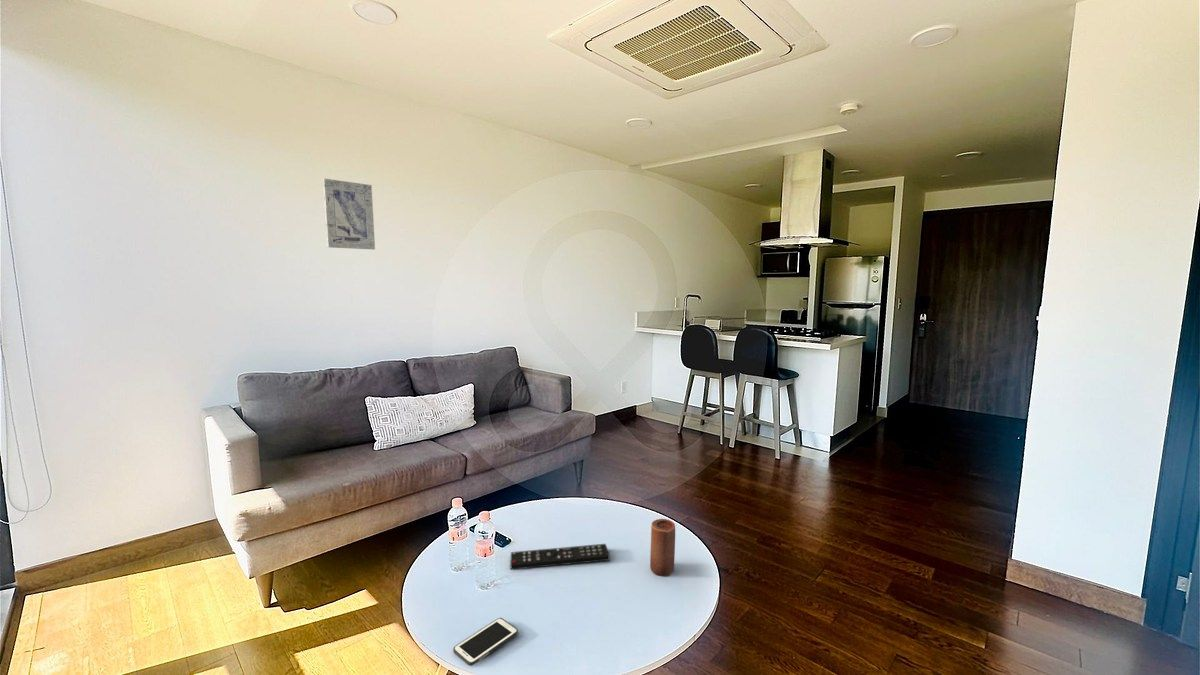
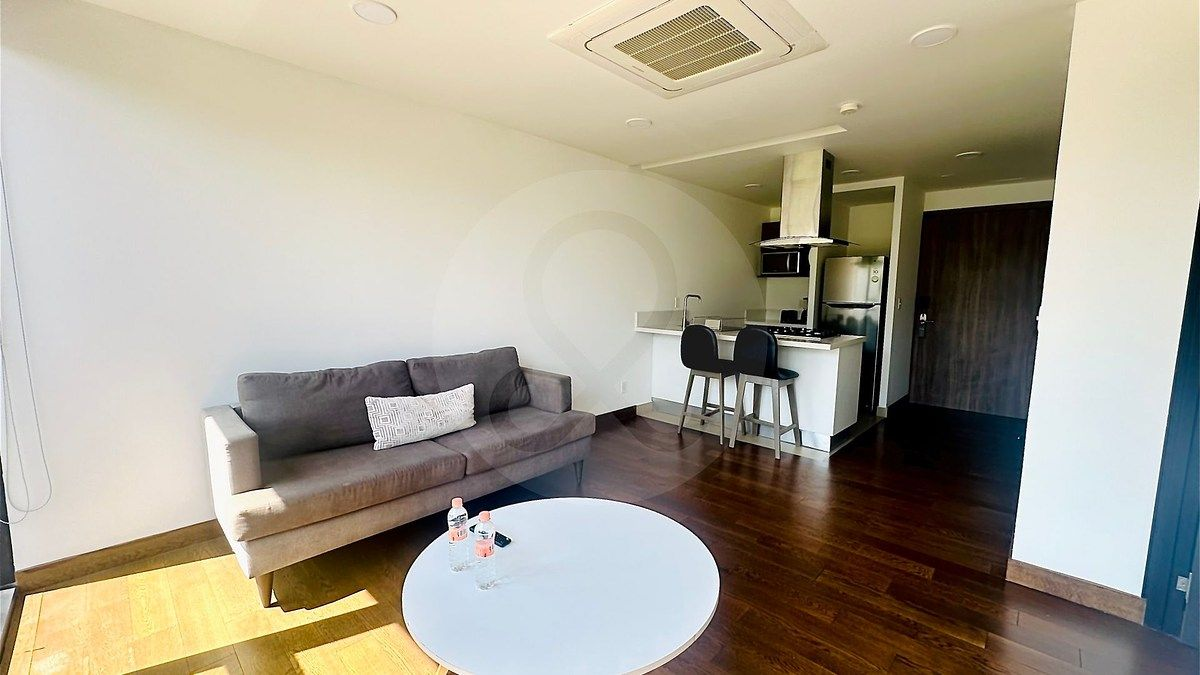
- cell phone [452,617,519,667]
- candle [649,518,676,577]
- remote control [509,543,611,571]
- wall art [322,177,376,251]
